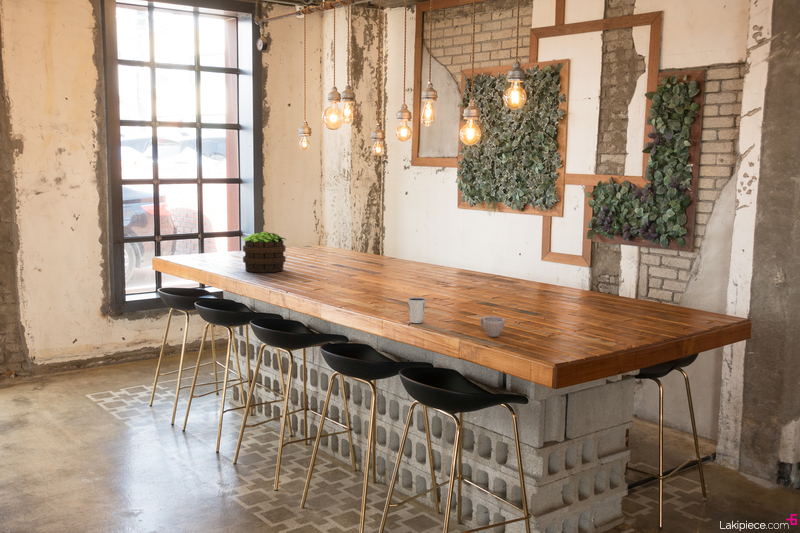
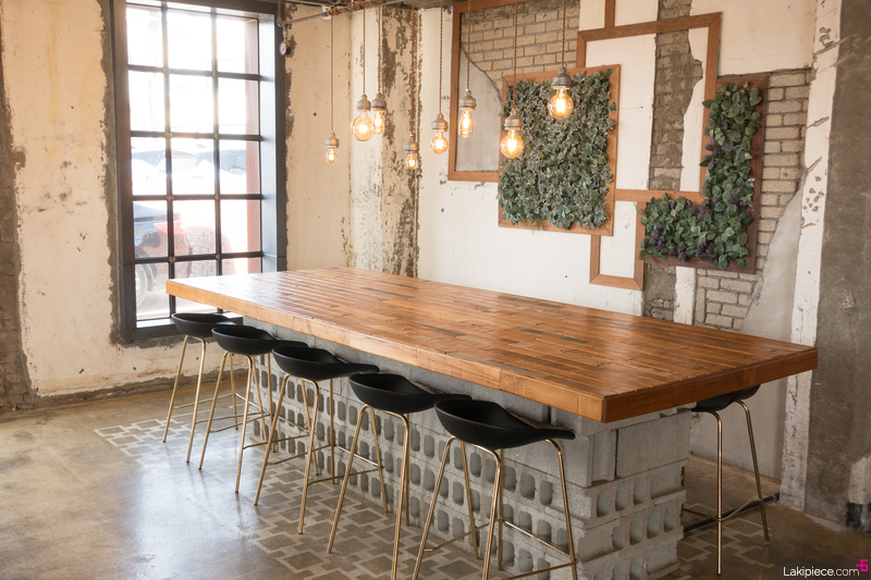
- potted plant [241,231,287,274]
- dixie cup [407,296,427,324]
- cup [479,315,506,338]
